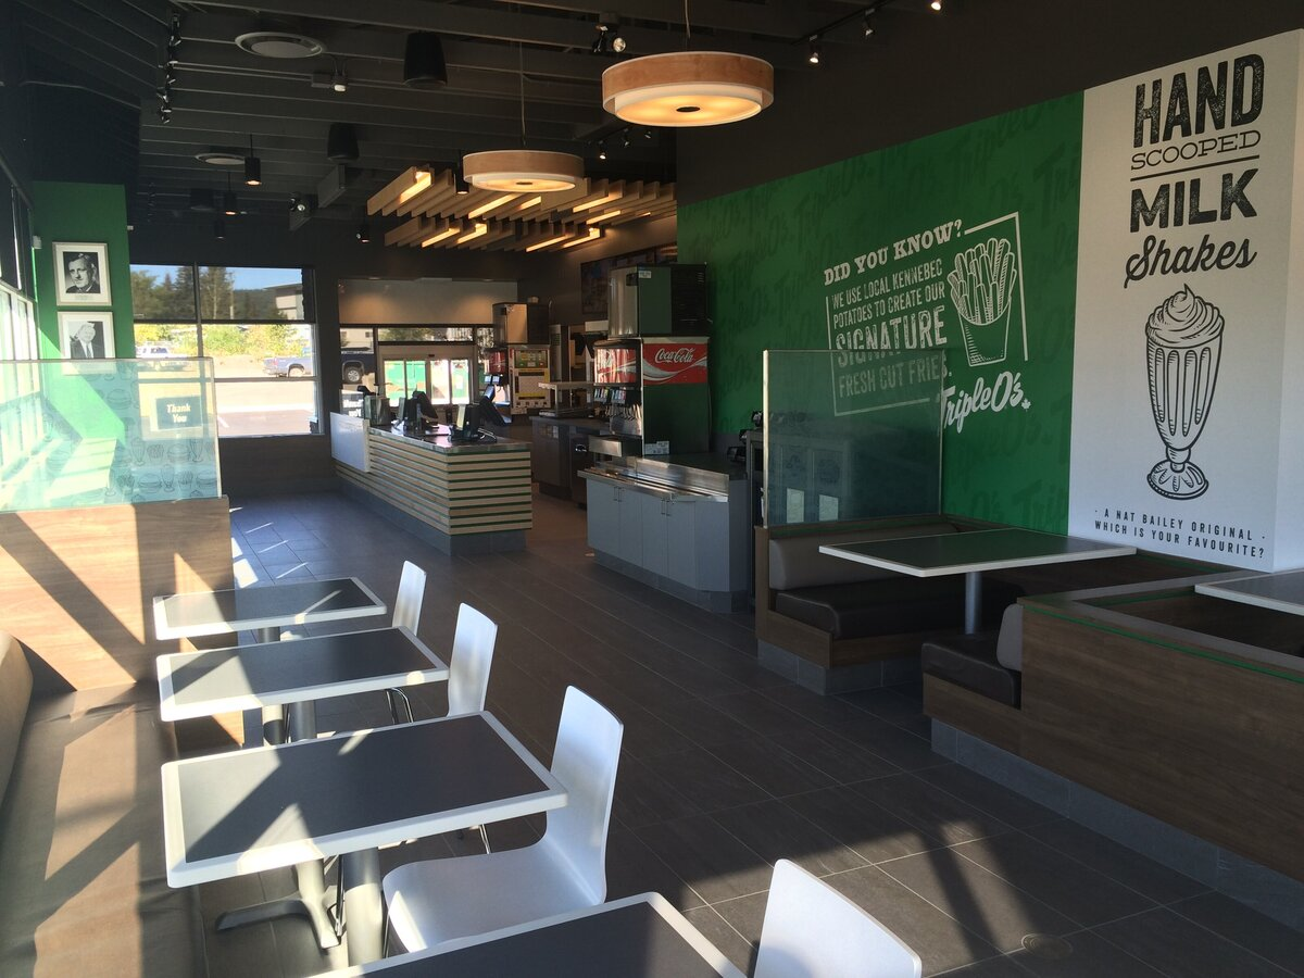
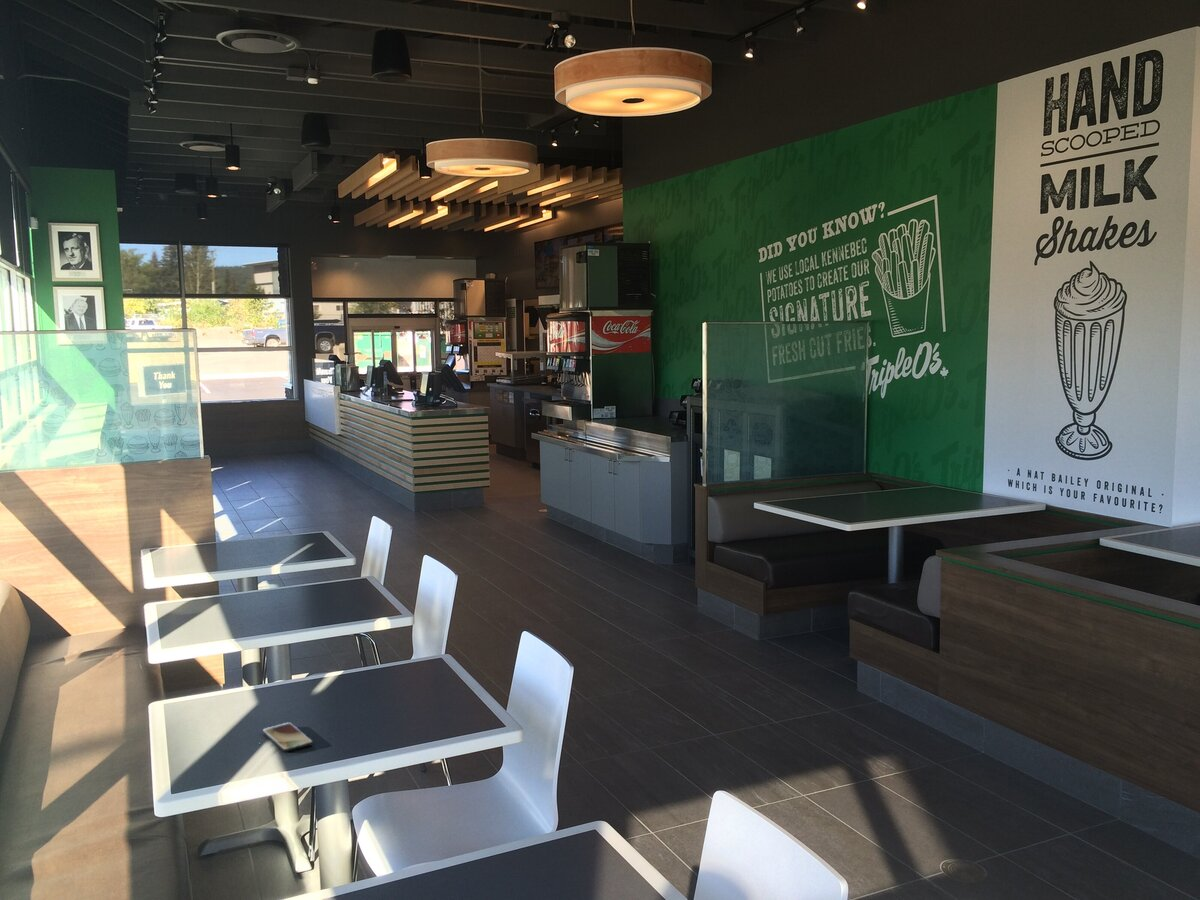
+ smartphone [262,722,314,753]
